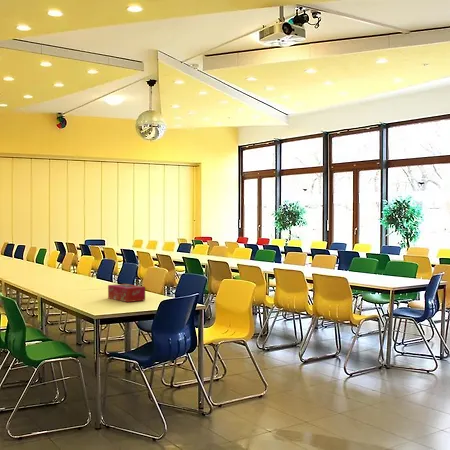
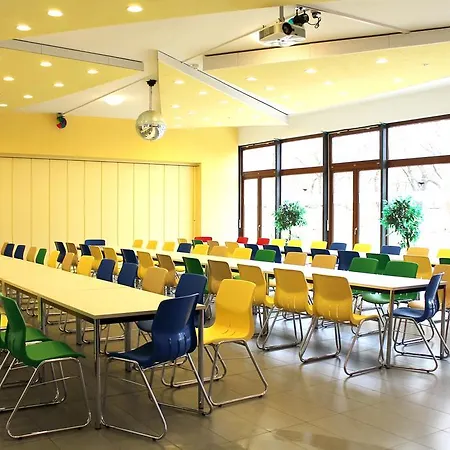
- tissue box [107,283,146,303]
